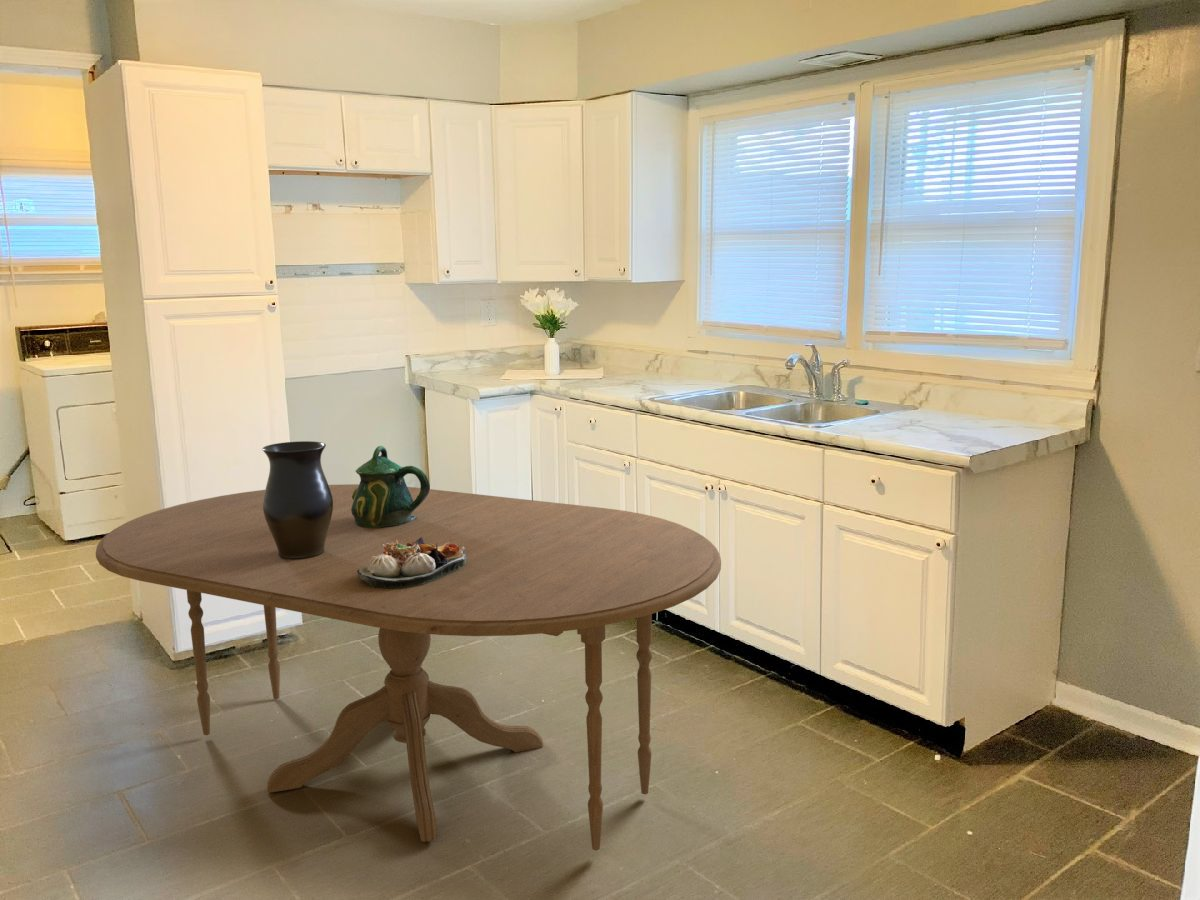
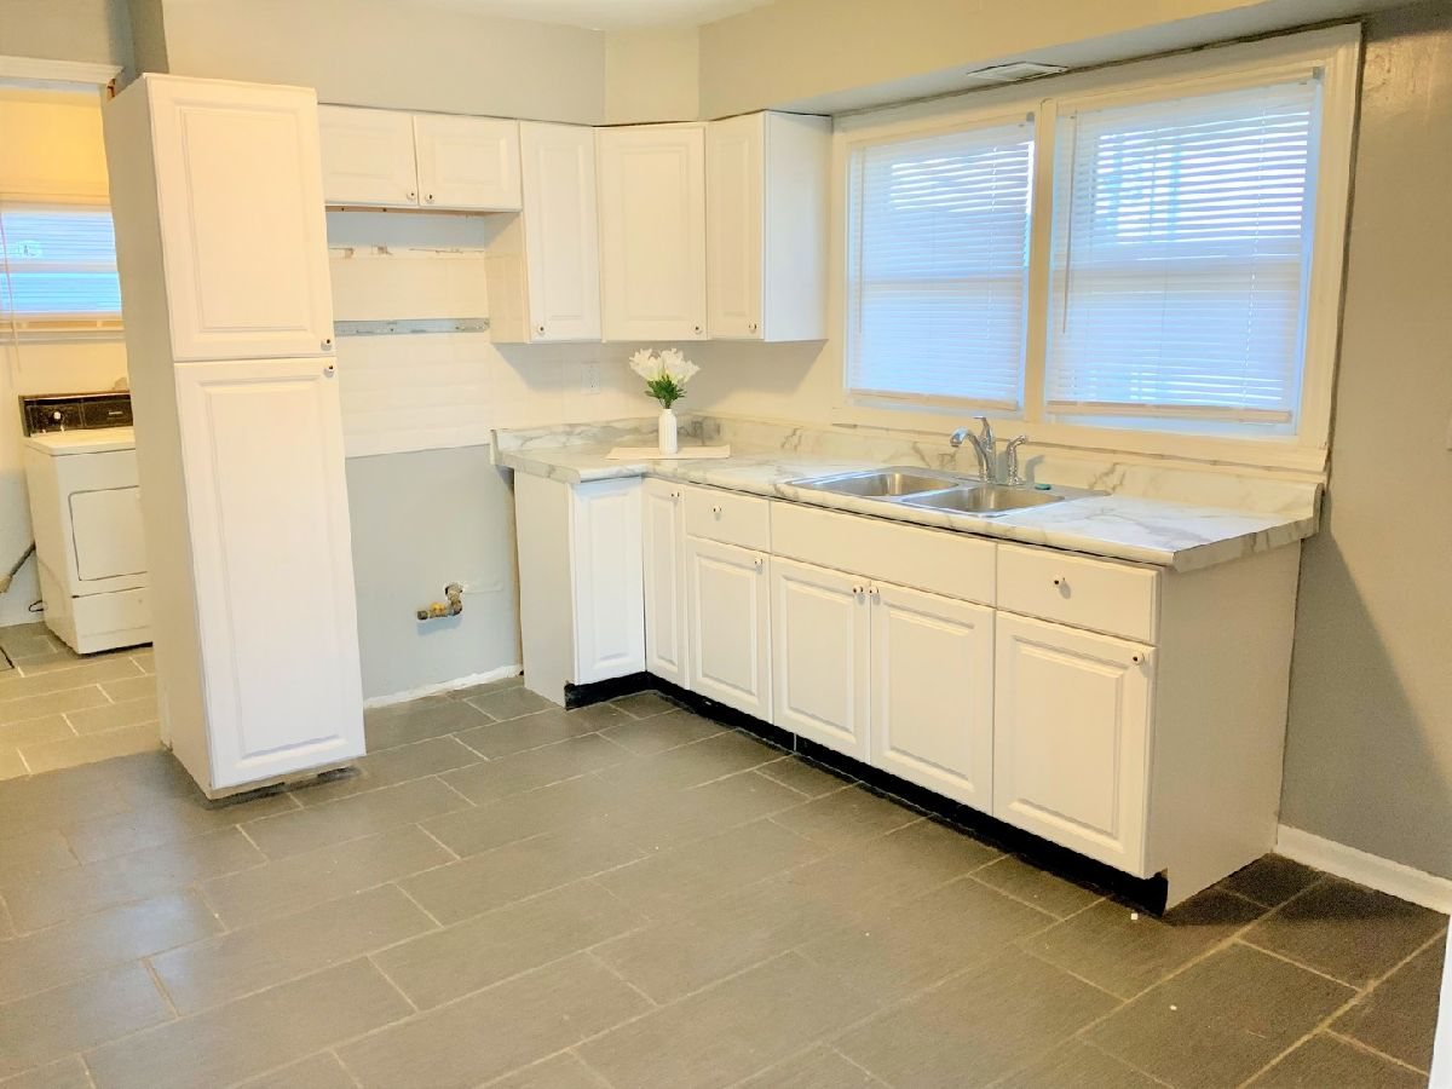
- food plate [357,537,466,588]
- ceramic pitcher [351,445,431,528]
- vase [261,440,333,559]
- dining table [95,483,722,851]
